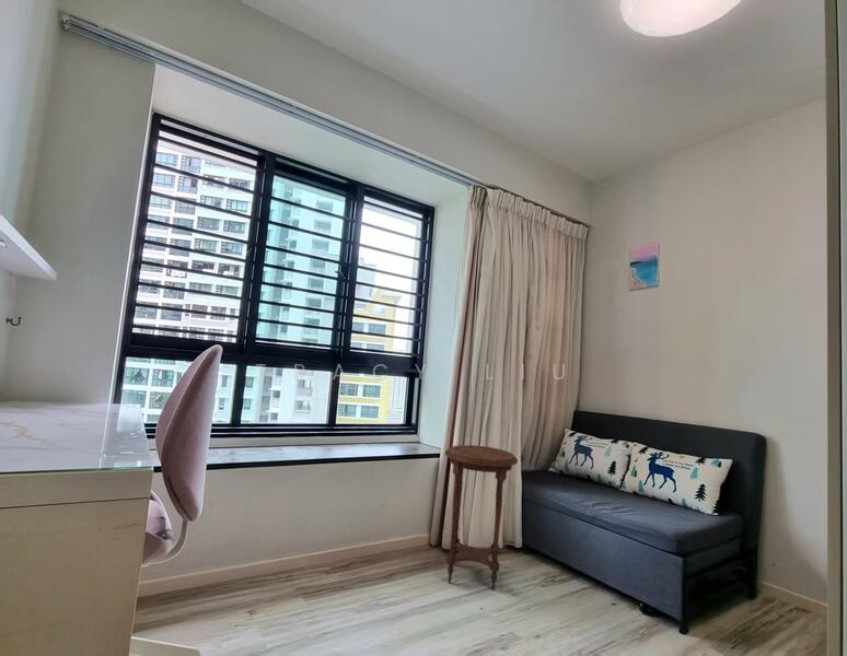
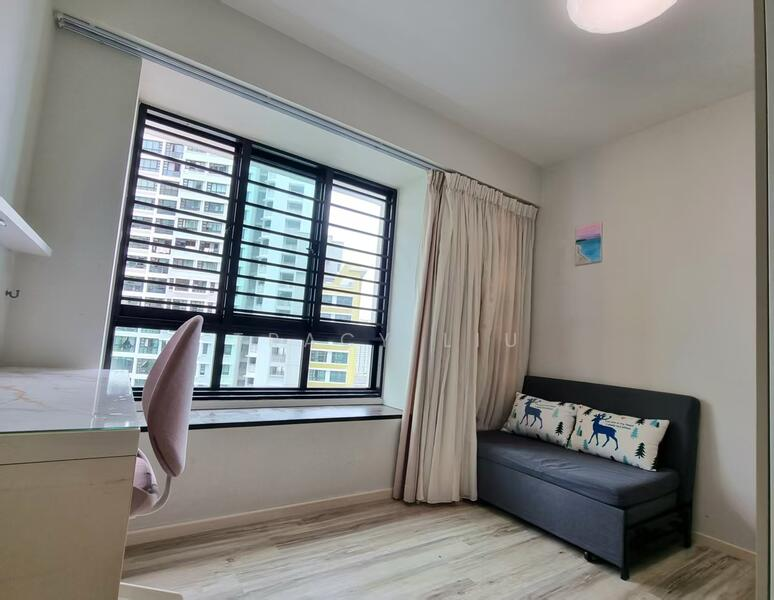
- side table [444,444,519,591]
